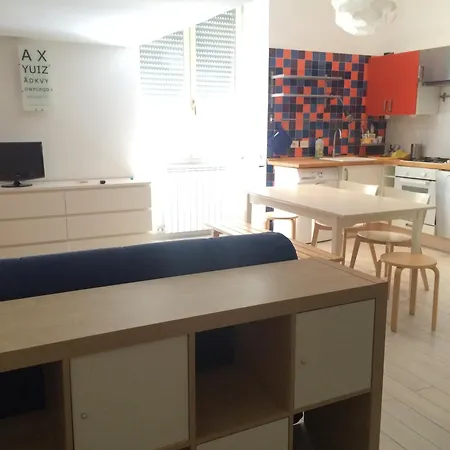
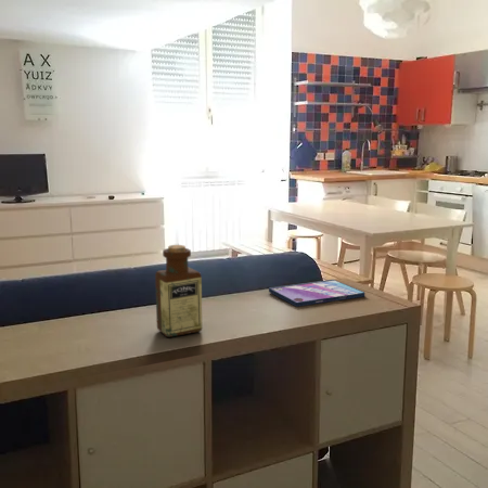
+ video game case [268,279,365,308]
+ bottle [154,244,203,338]
